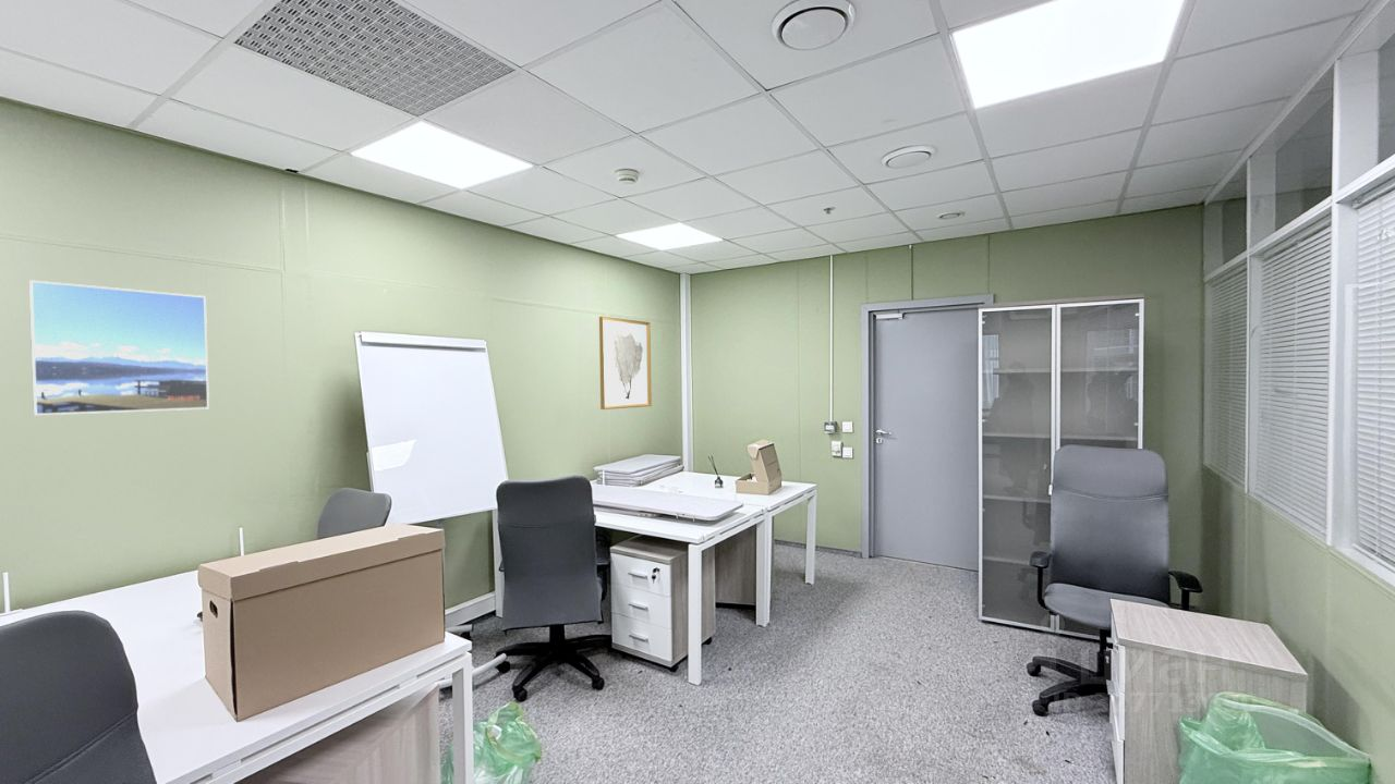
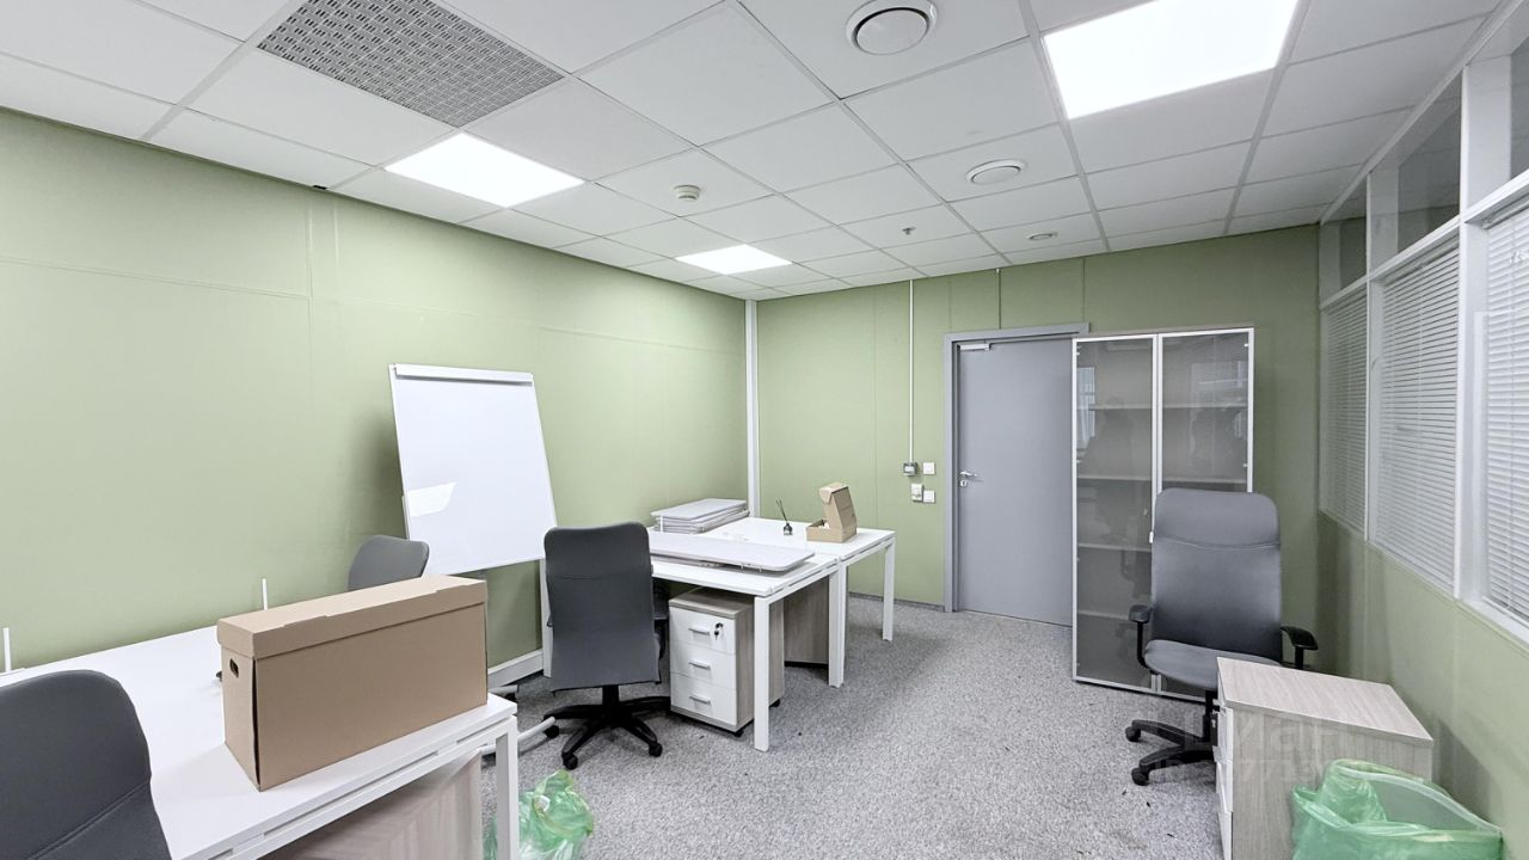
- wall art [598,316,653,411]
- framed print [28,279,210,416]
